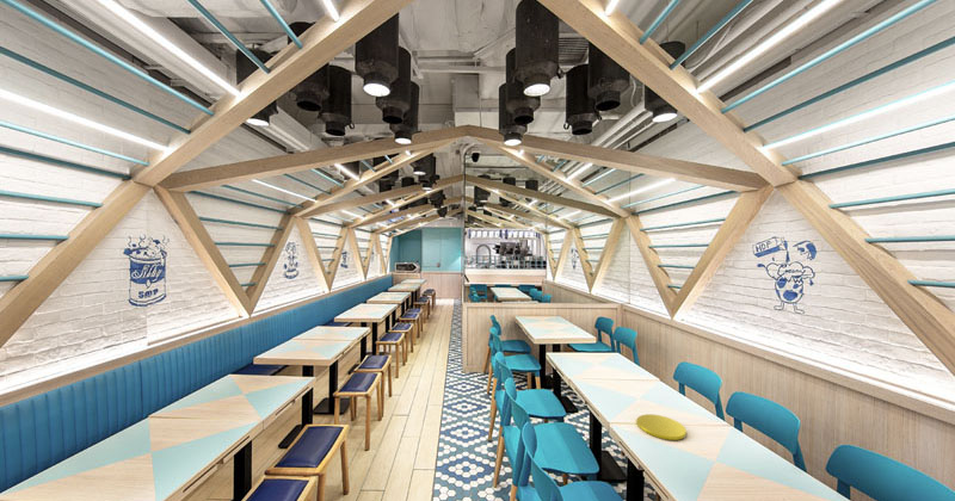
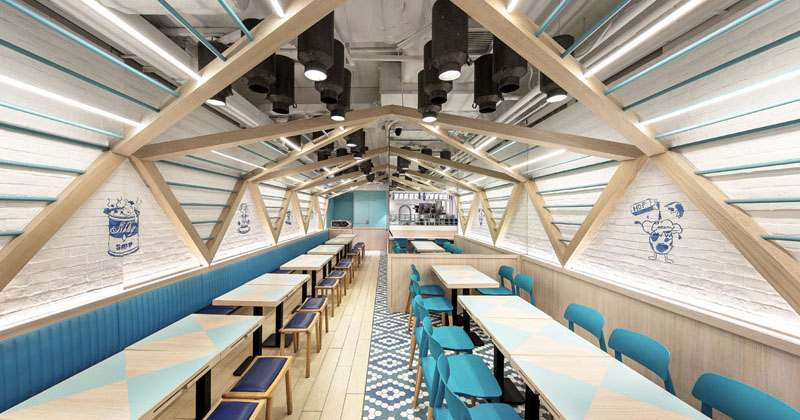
- plate [635,413,688,441]
